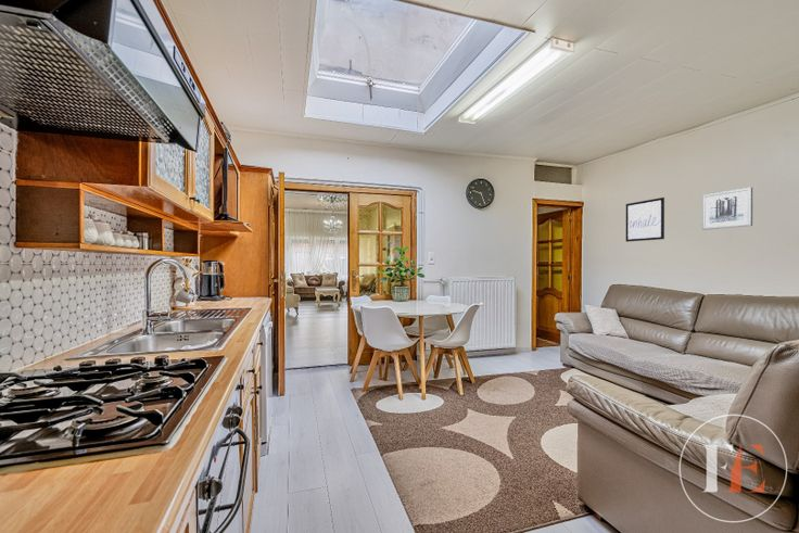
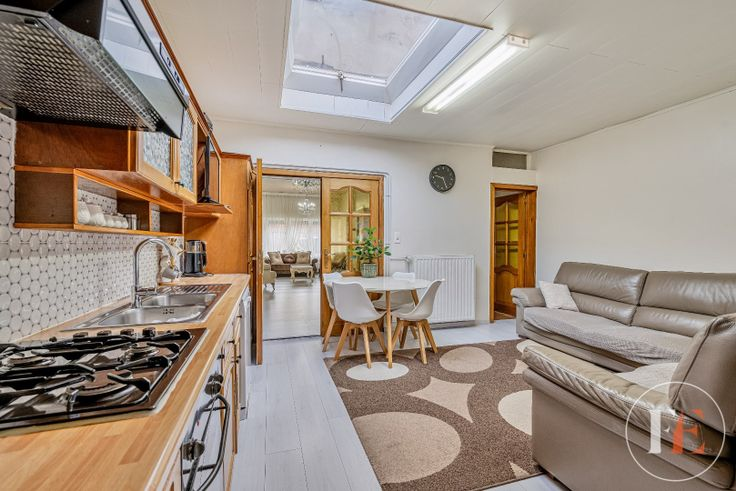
- wall art [701,187,753,231]
- wall art [625,196,665,243]
